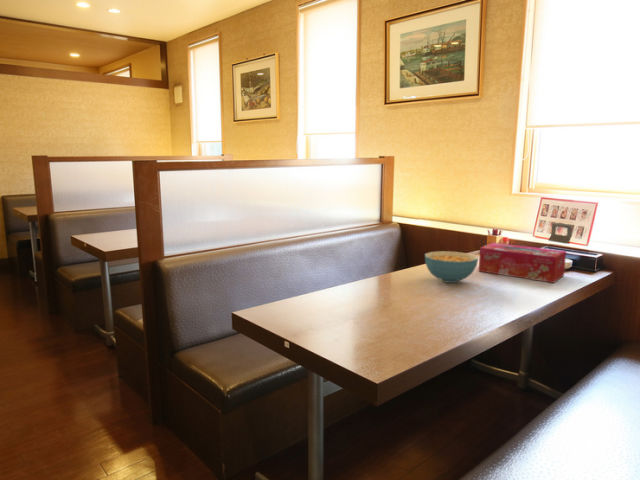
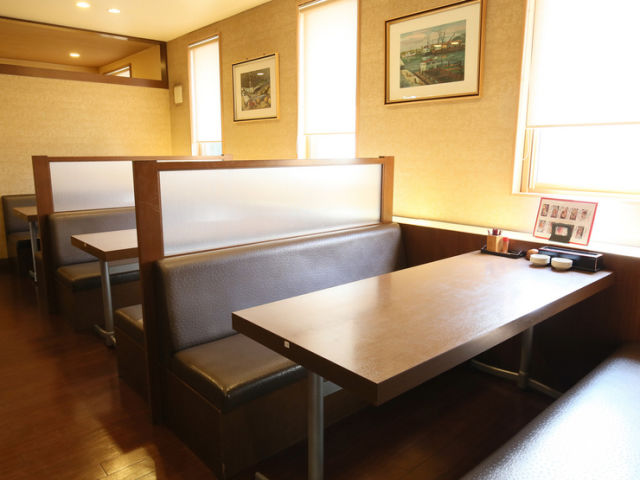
- tissue box [478,242,567,284]
- cereal bowl [424,250,479,284]
